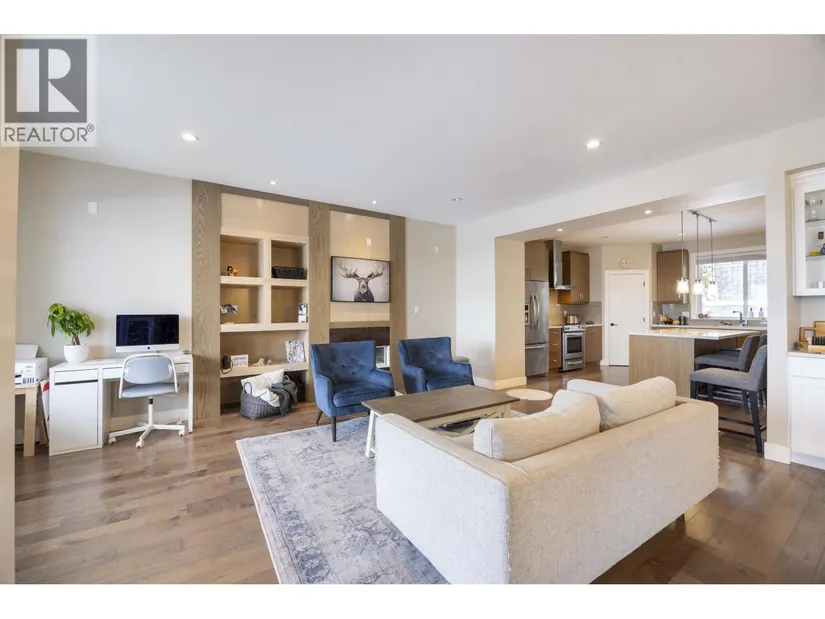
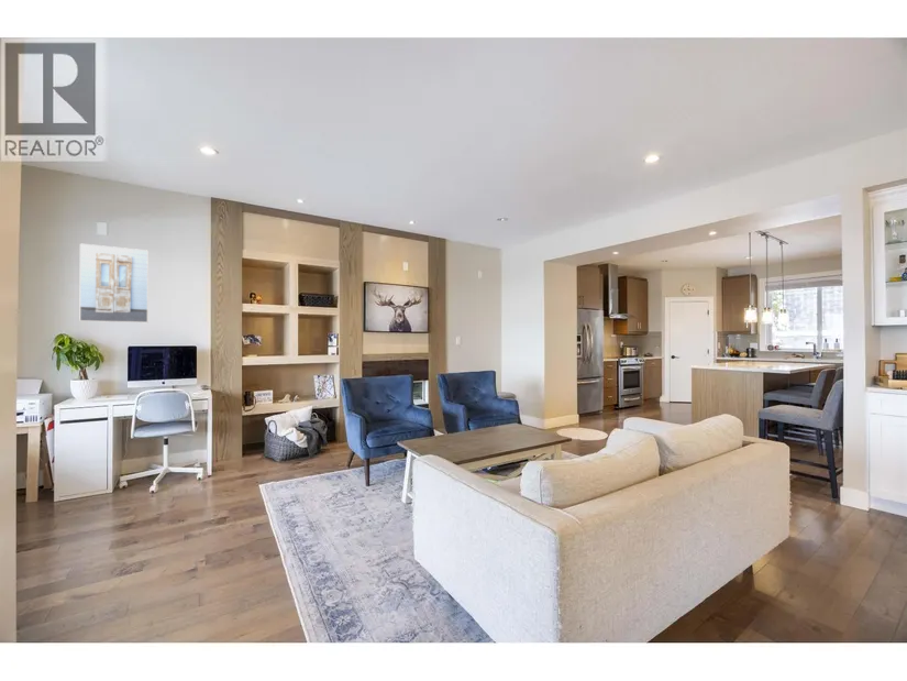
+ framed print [79,242,150,323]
